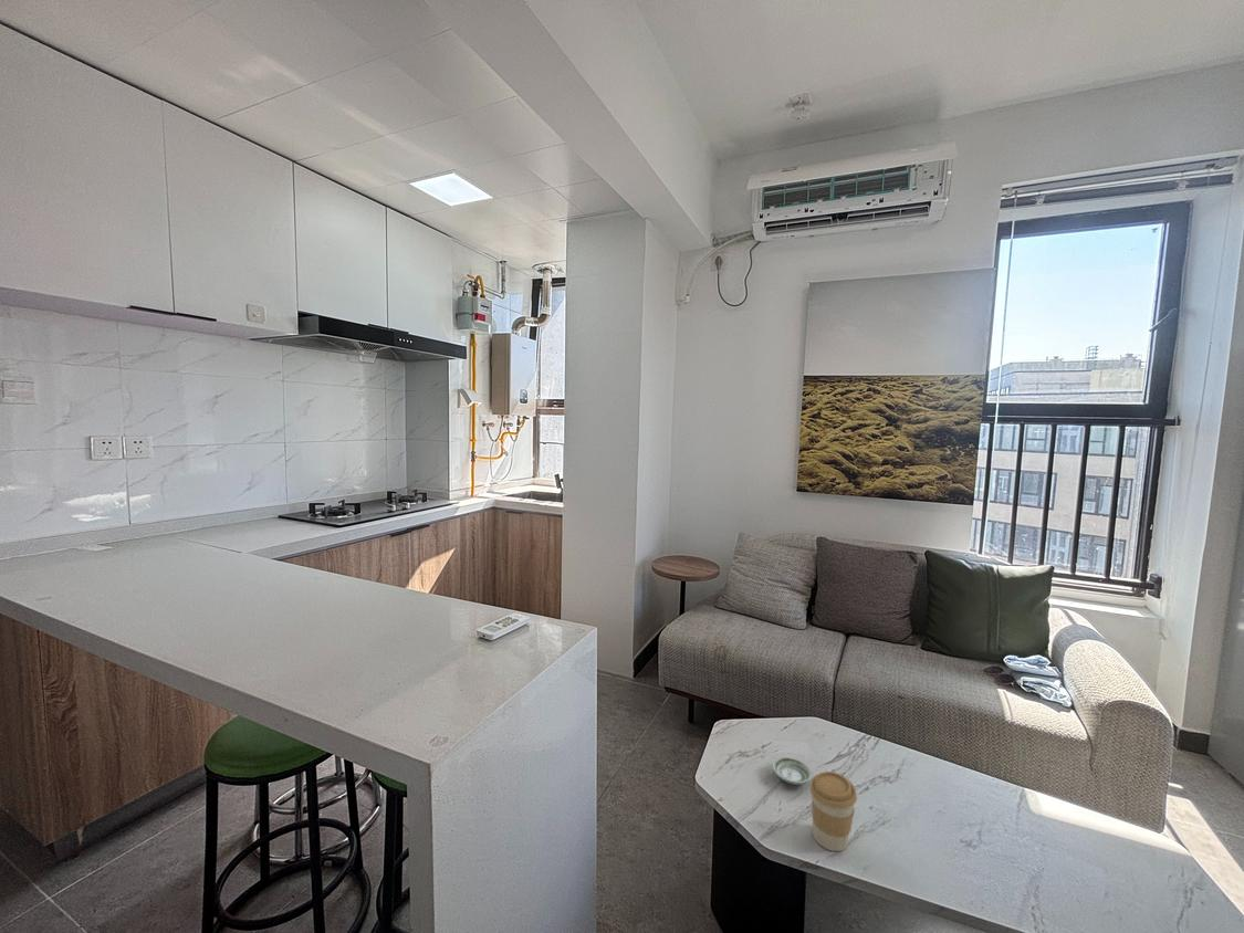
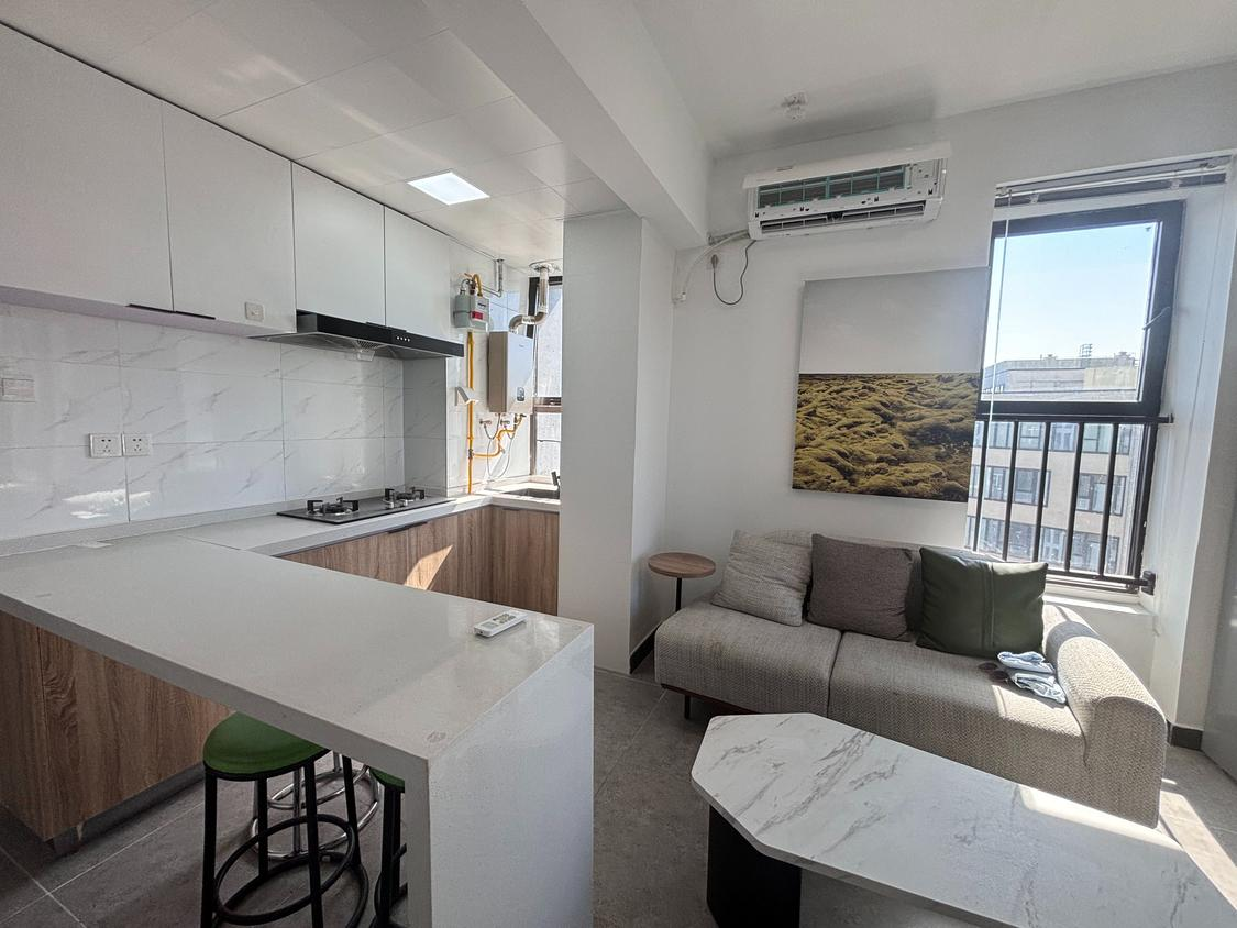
- saucer [771,756,813,786]
- coffee cup [808,770,858,852]
